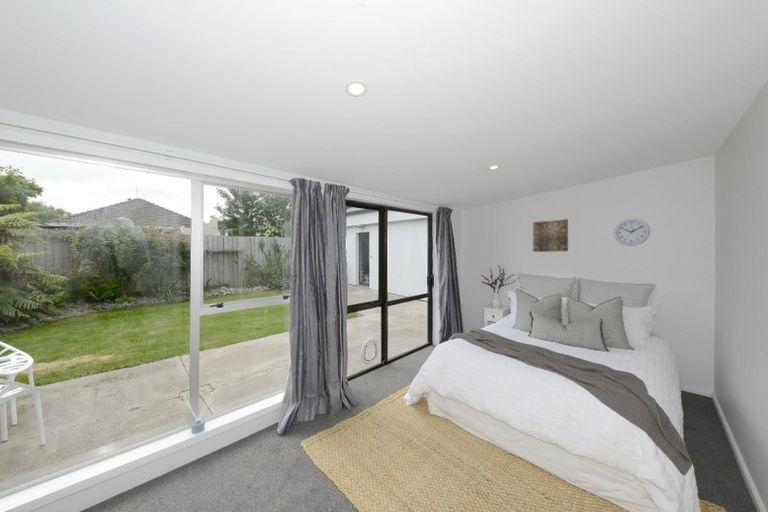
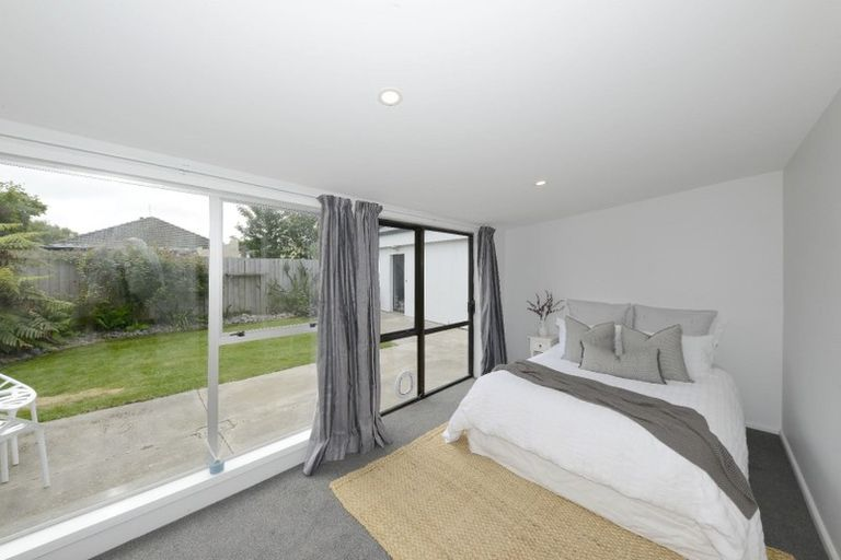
- wall clock [613,218,651,247]
- wall art [532,218,569,253]
